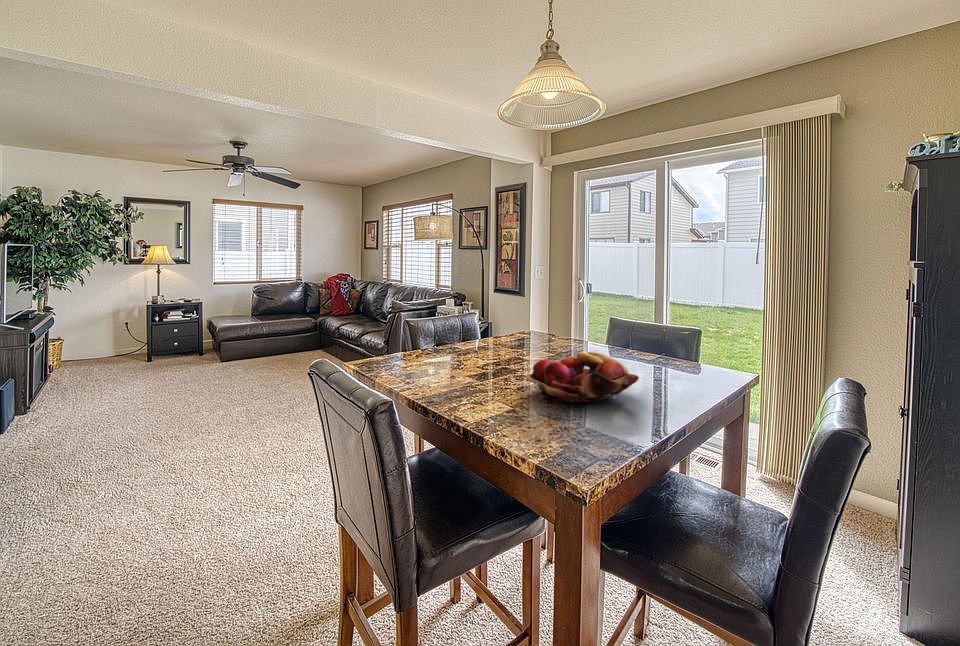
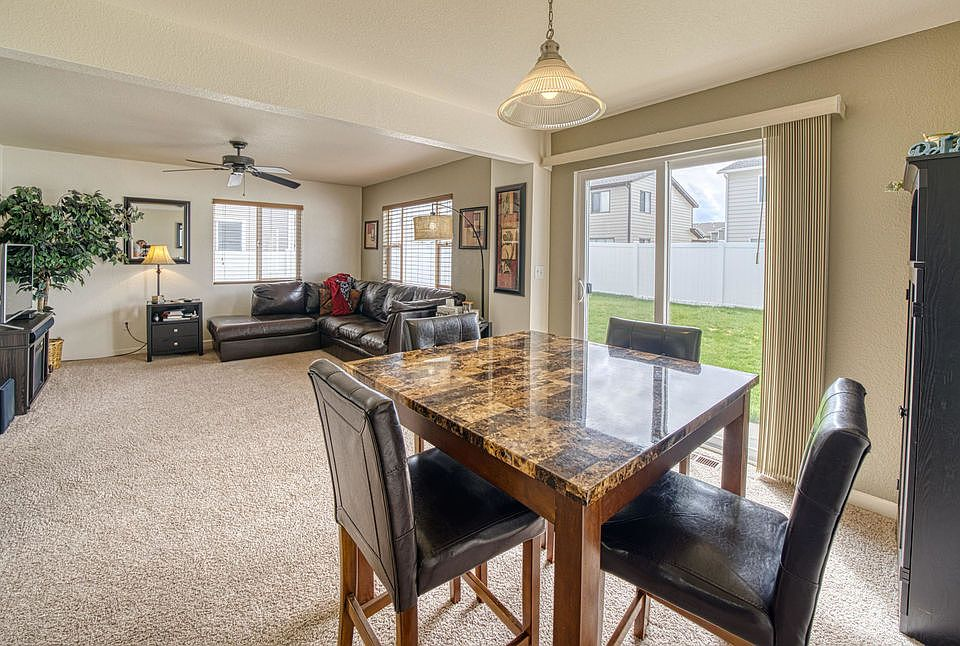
- fruit basket [526,350,640,403]
